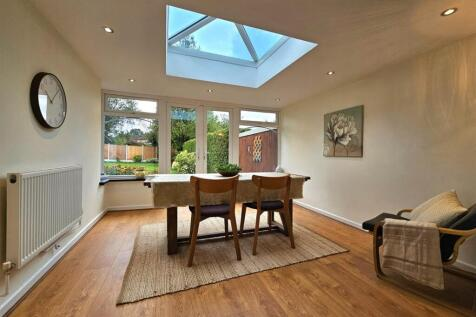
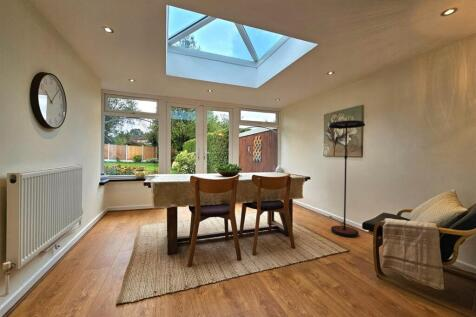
+ floor lamp [328,119,366,238]
